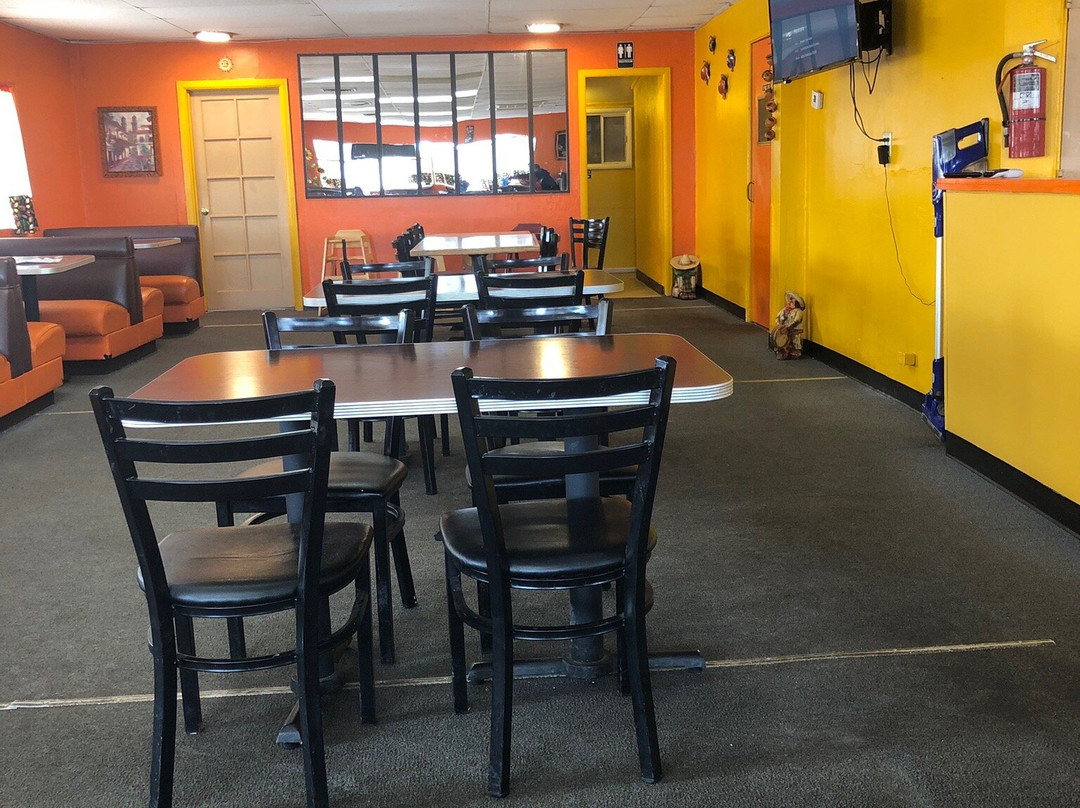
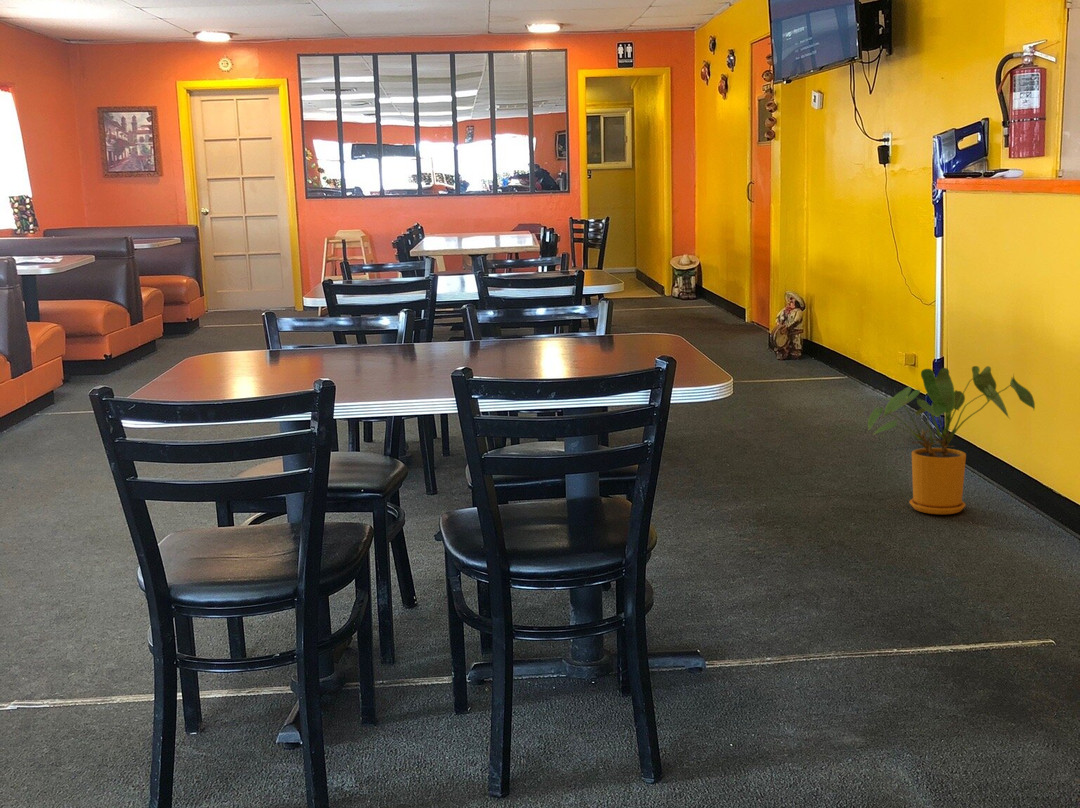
+ house plant [867,365,1036,515]
